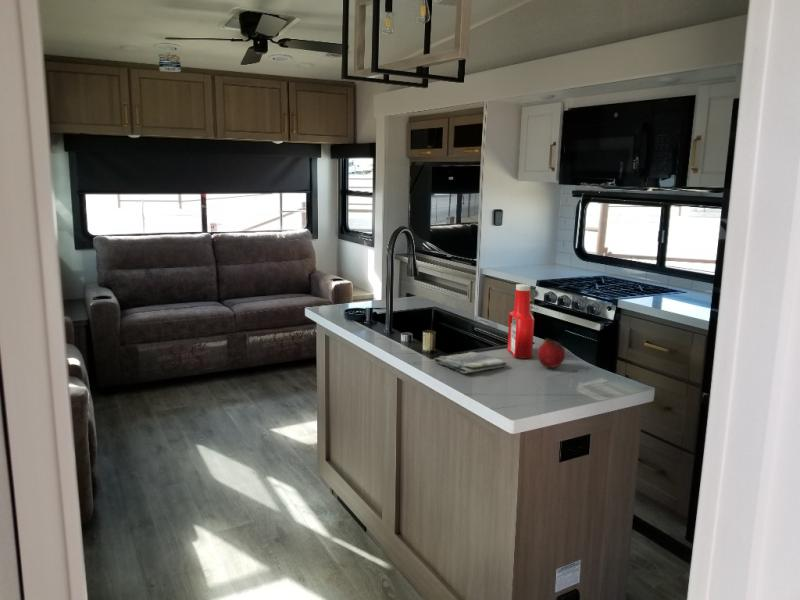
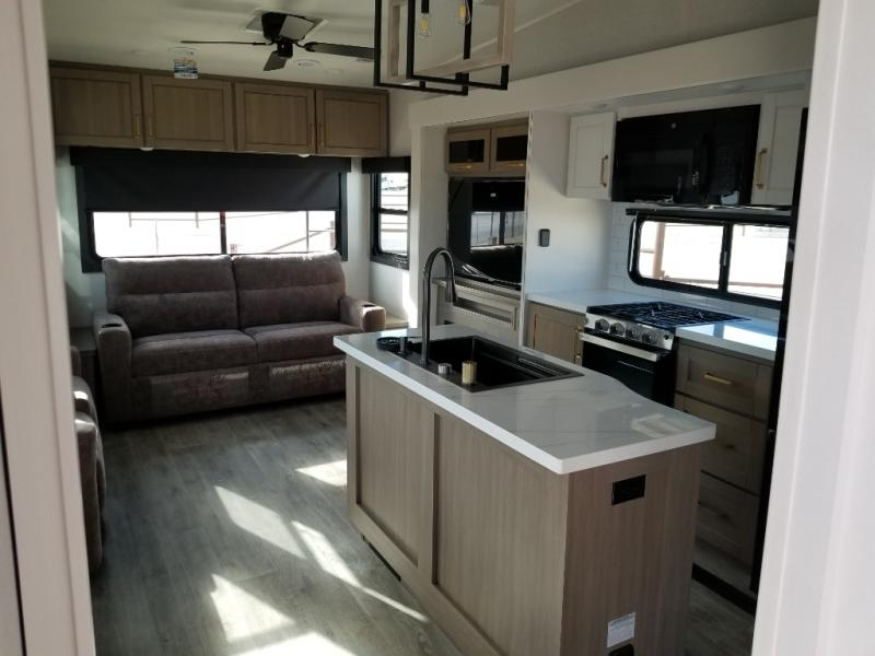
- fruit [536,337,567,369]
- soap bottle [507,283,535,359]
- dish towel [433,351,508,374]
